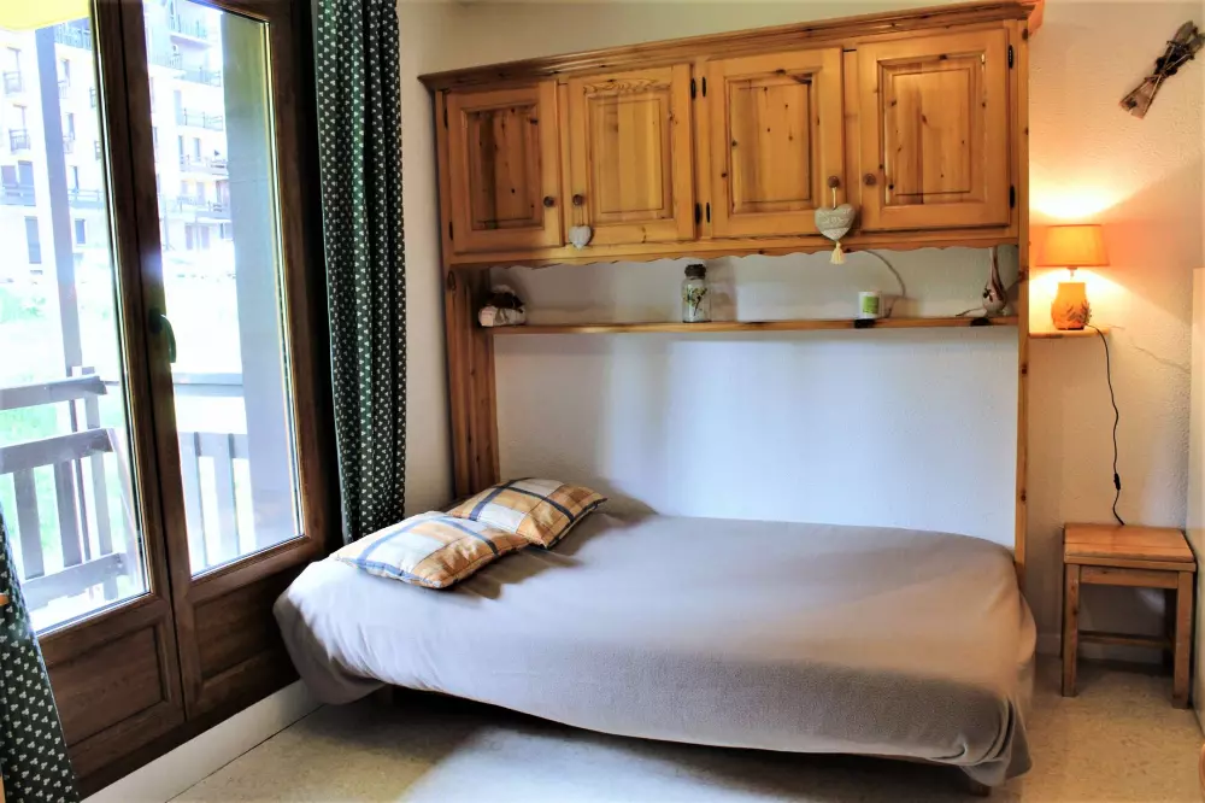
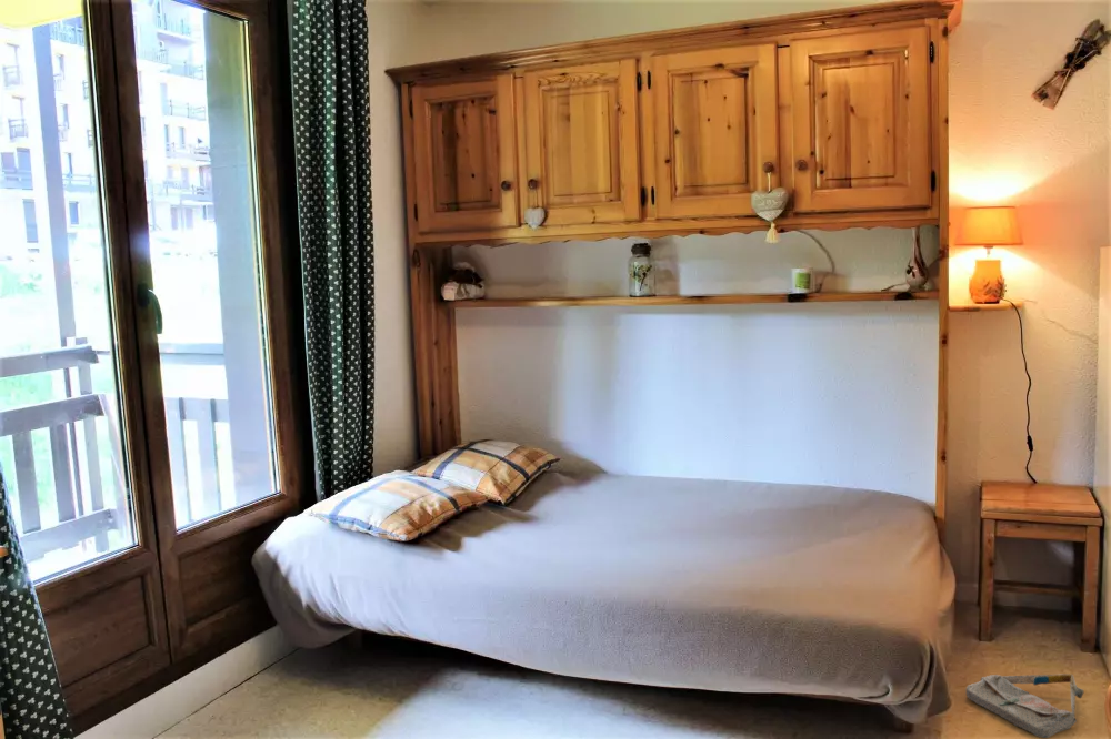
+ bag [964,672,1085,739]
